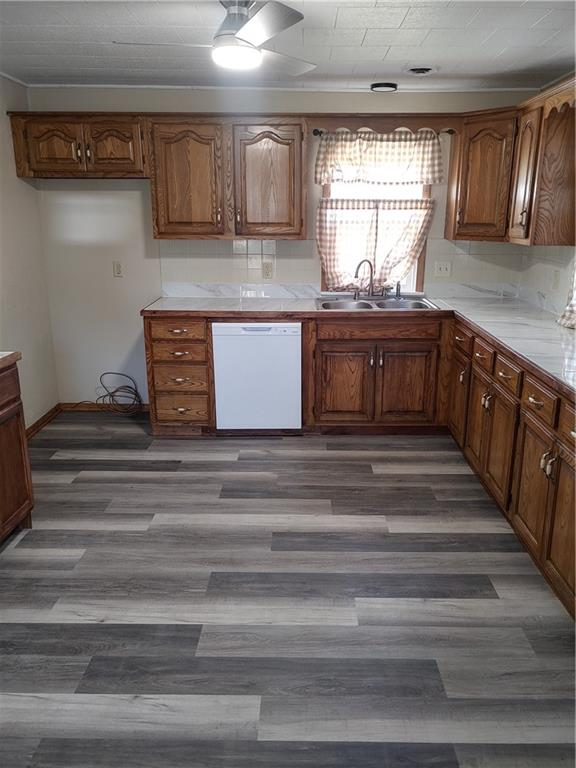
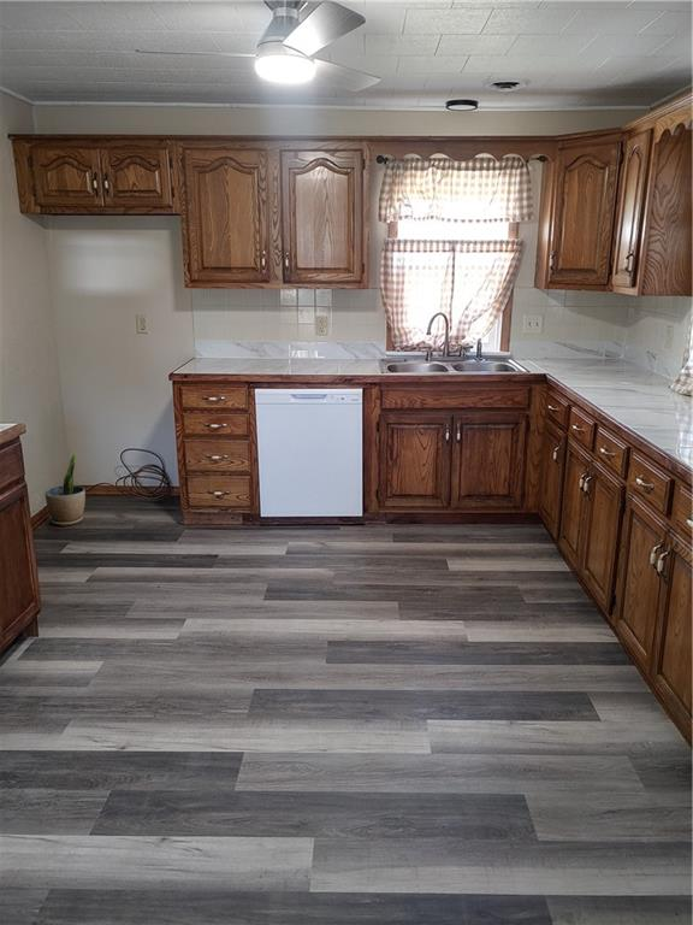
+ potted plant [43,452,87,526]
